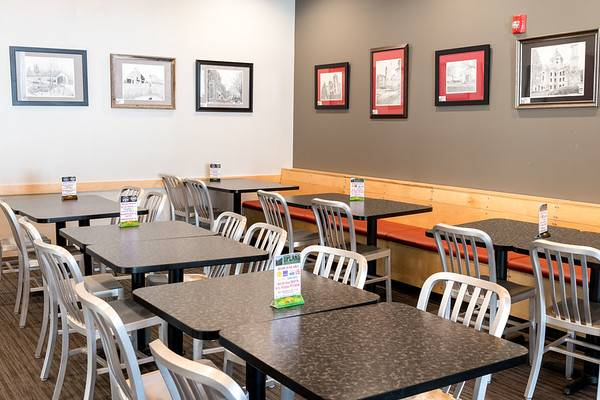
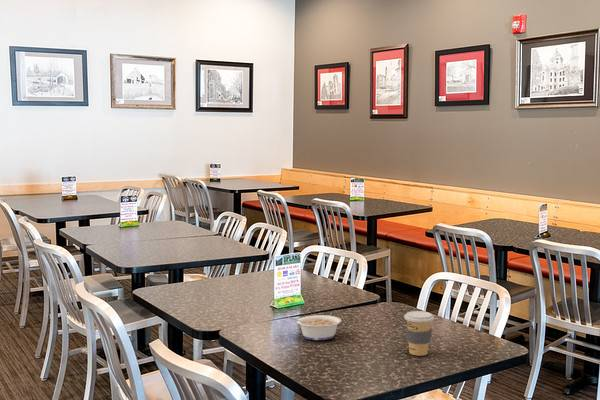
+ coffee cup [403,310,435,357]
+ legume [287,314,342,341]
